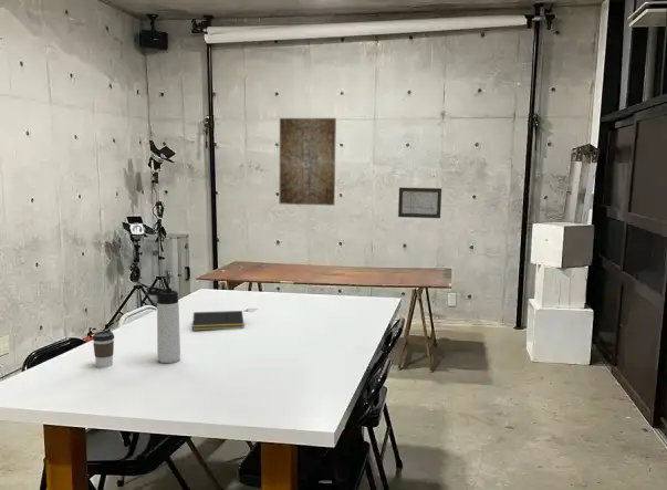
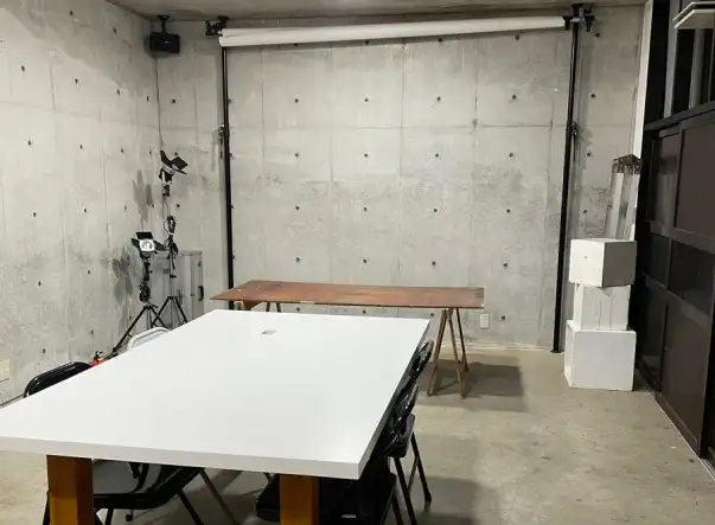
- coffee cup [92,331,115,368]
- thermos bottle [145,285,181,364]
- wall art [397,187,442,219]
- notepad [191,310,244,332]
- wall art [279,117,337,207]
